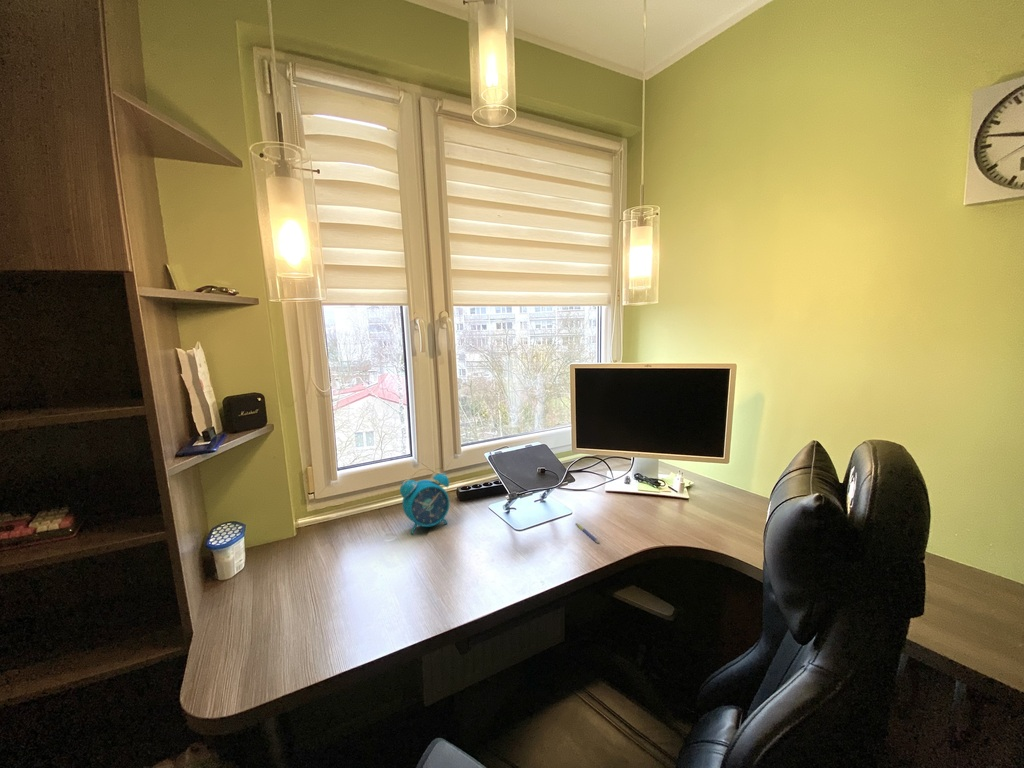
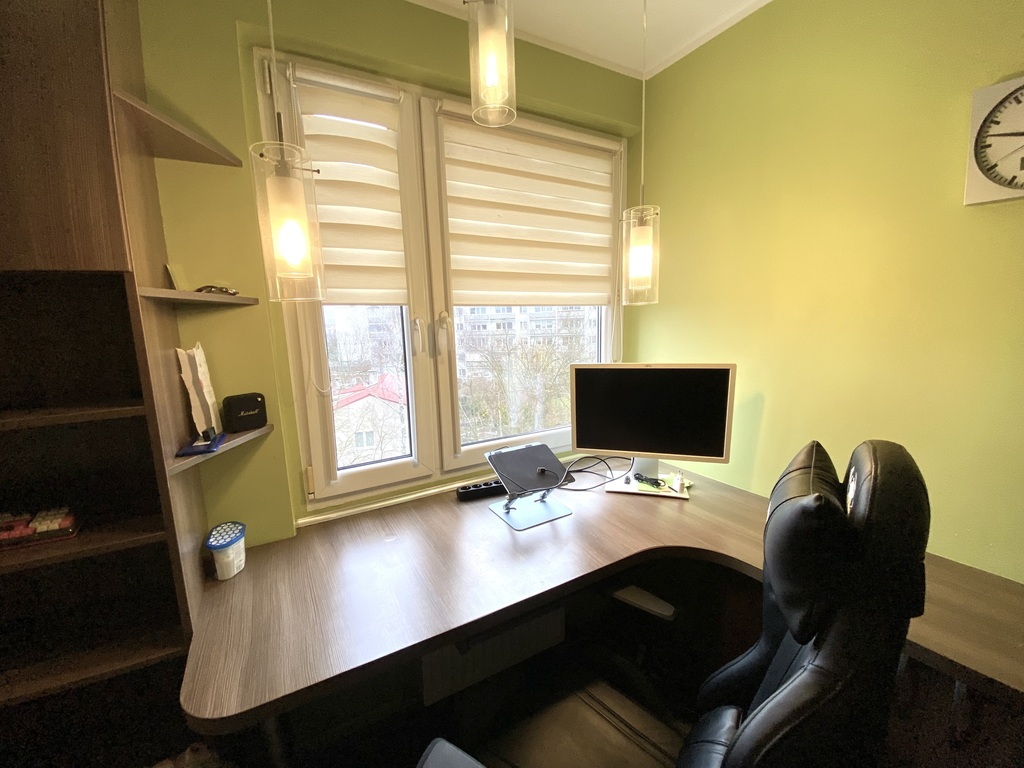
- alarm clock [399,467,450,535]
- pen [575,522,601,545]
